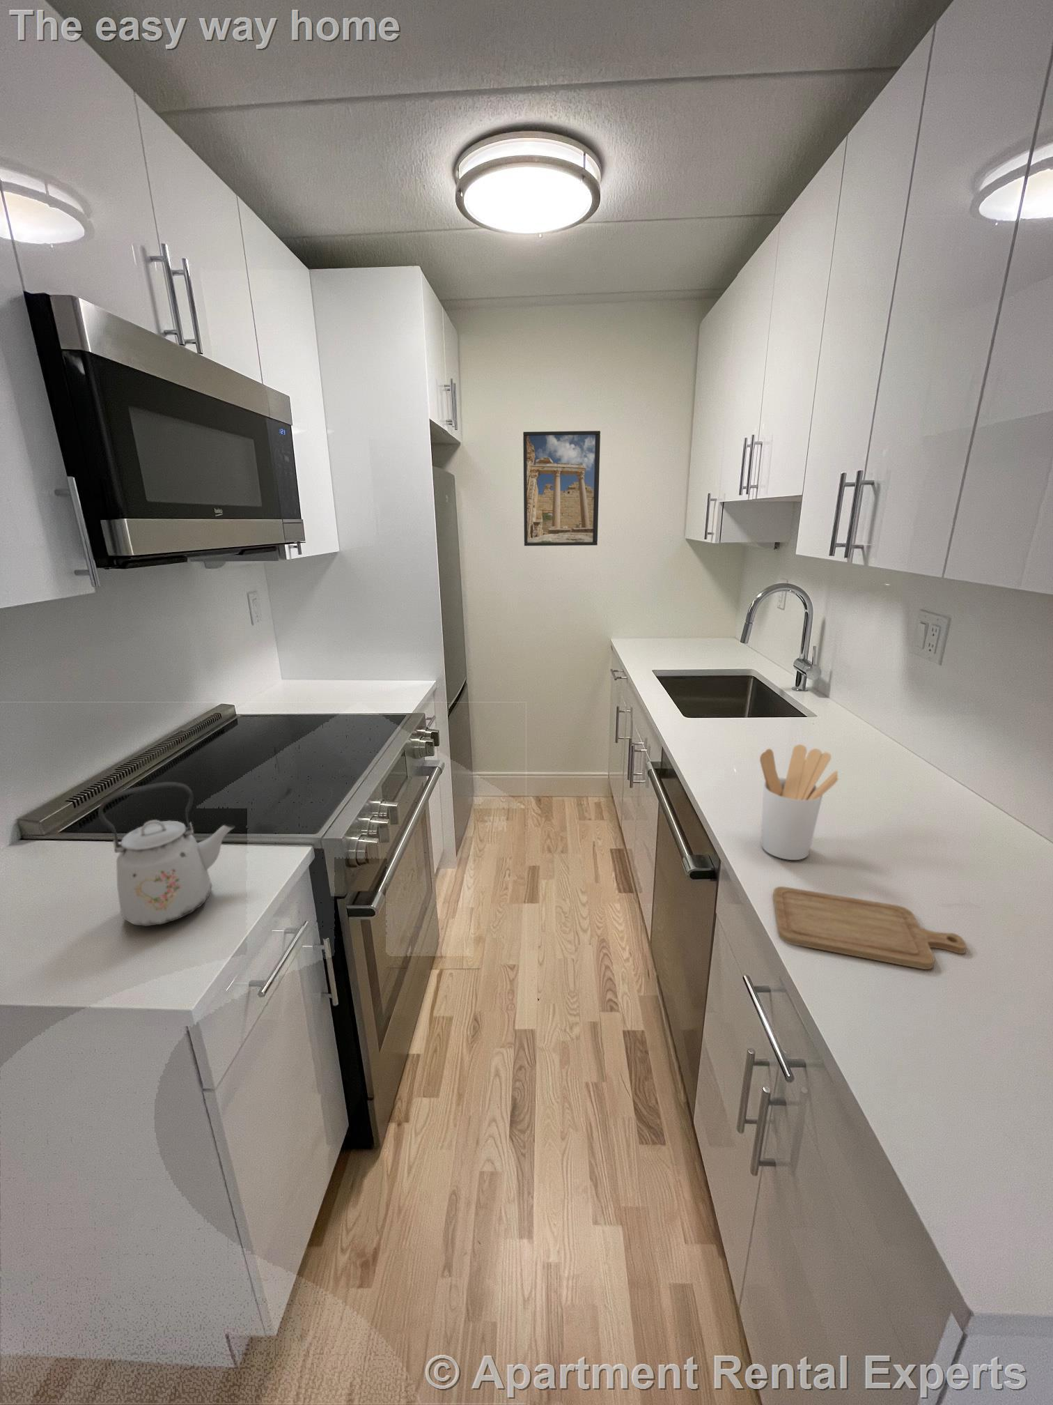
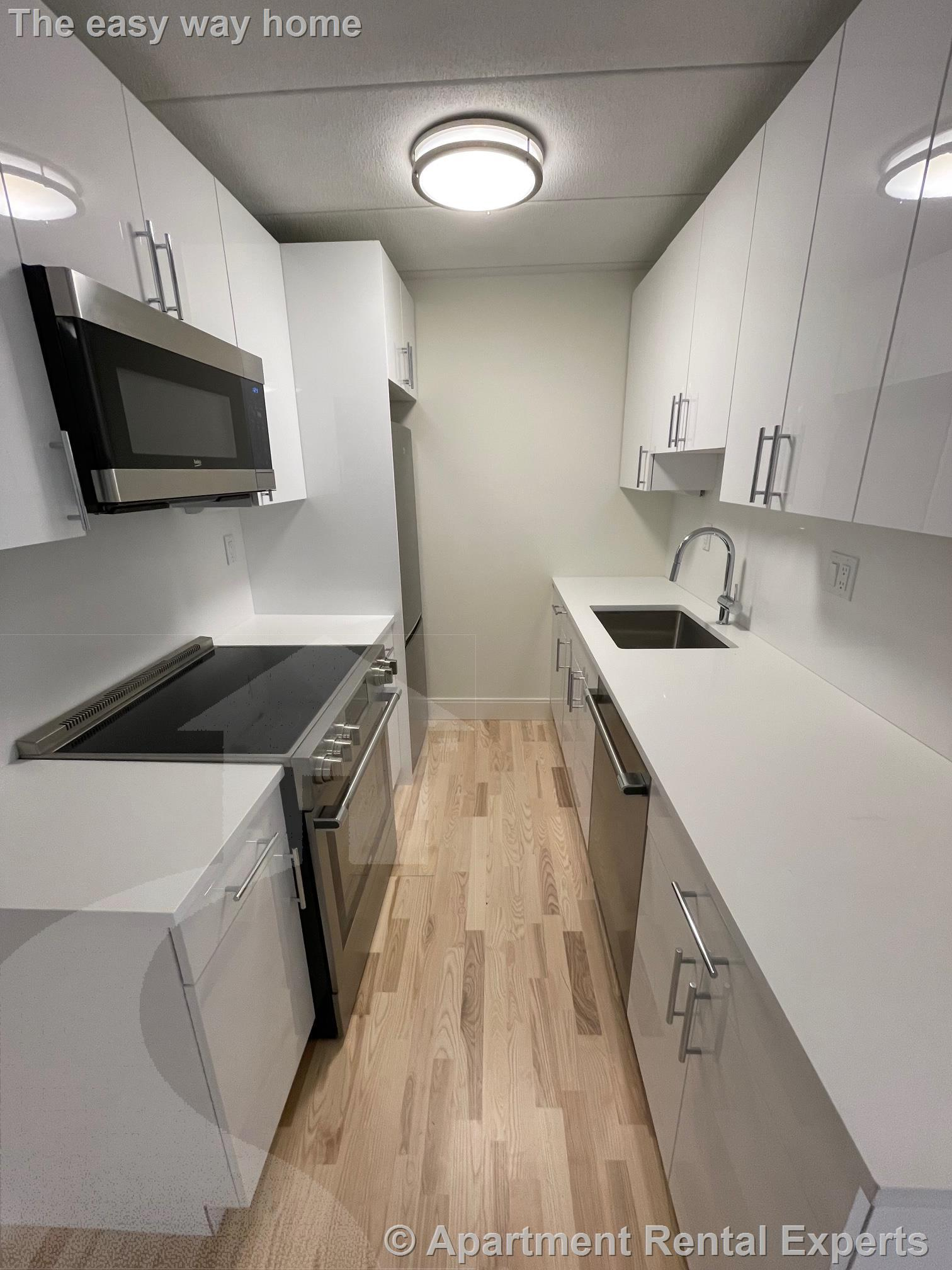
- chopping board [772,886,968,970]
- utensil holder [759,743,840,861]
- kettle [97,781,236,927]
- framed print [522,430,601,547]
